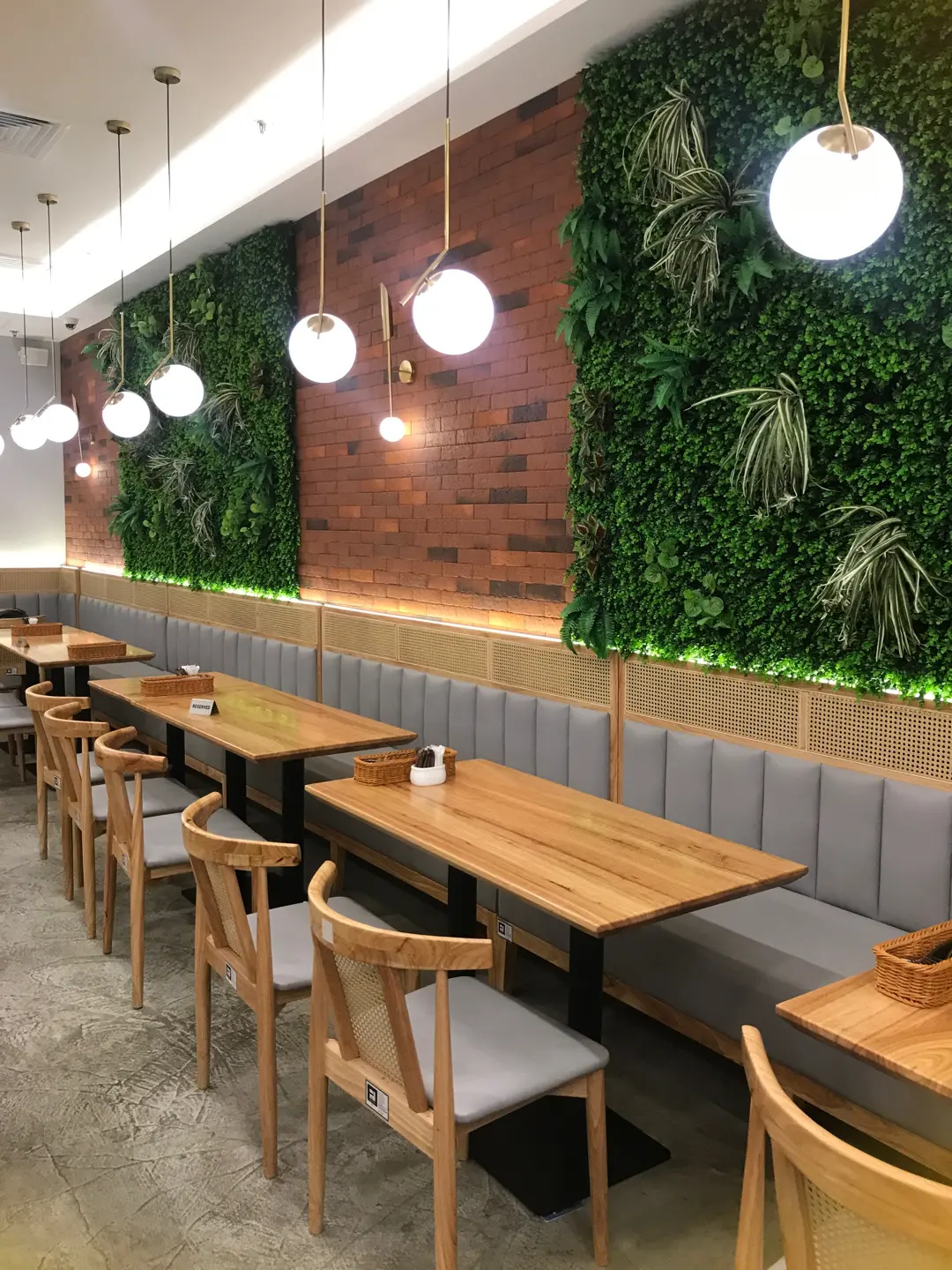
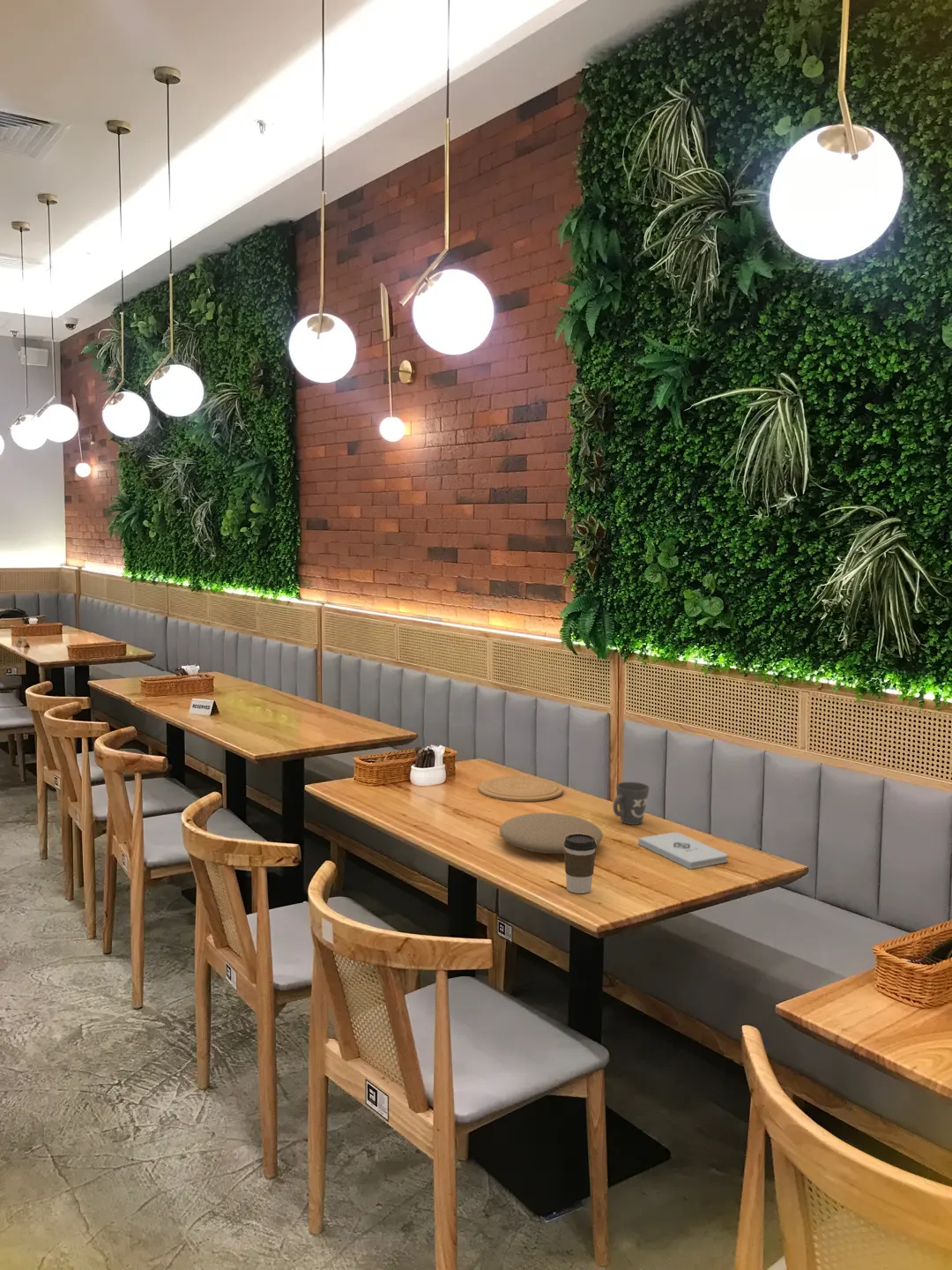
+ notepad [637,832,728,870]
+ plate [499,812,604,855]
+ plate [478,775,564,803]
+ mug [612,781,651,826]
+ coffee cup [563,833,598,894]
